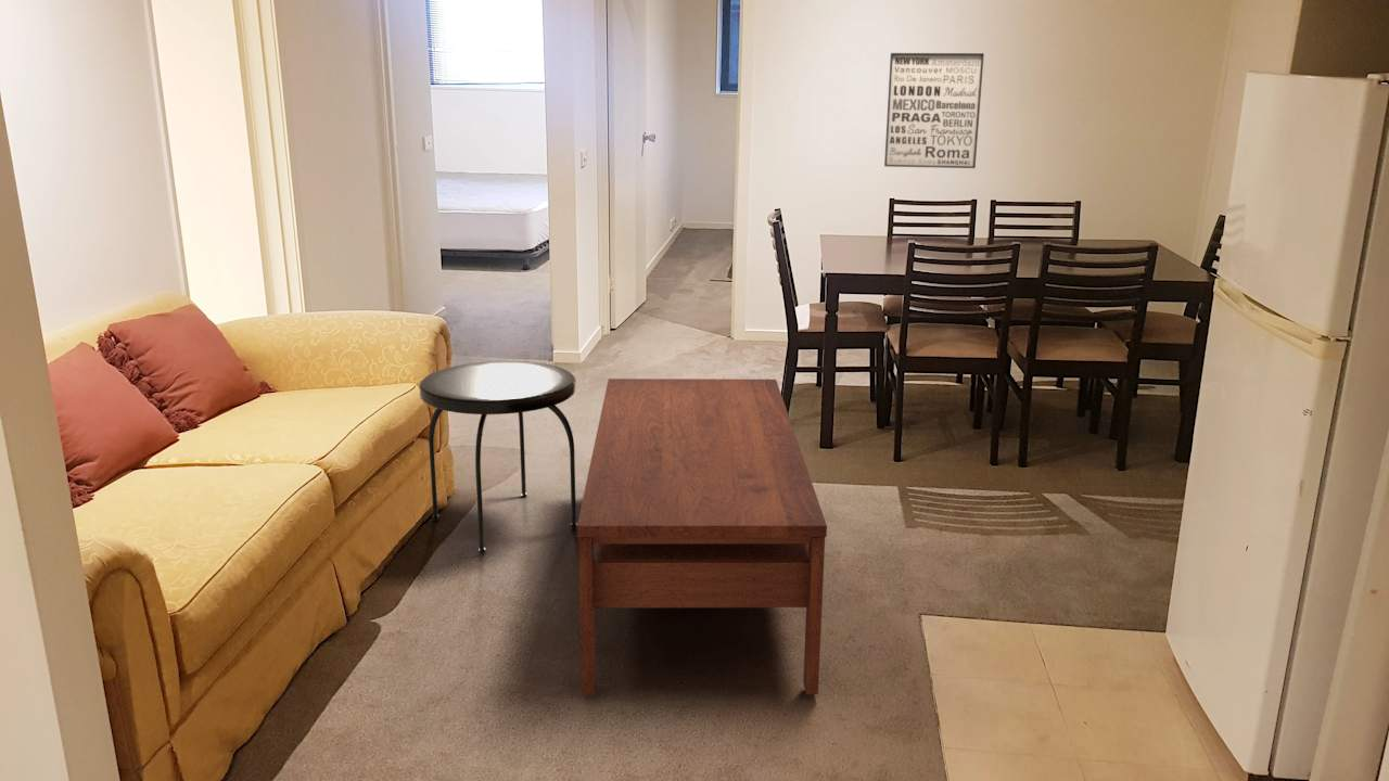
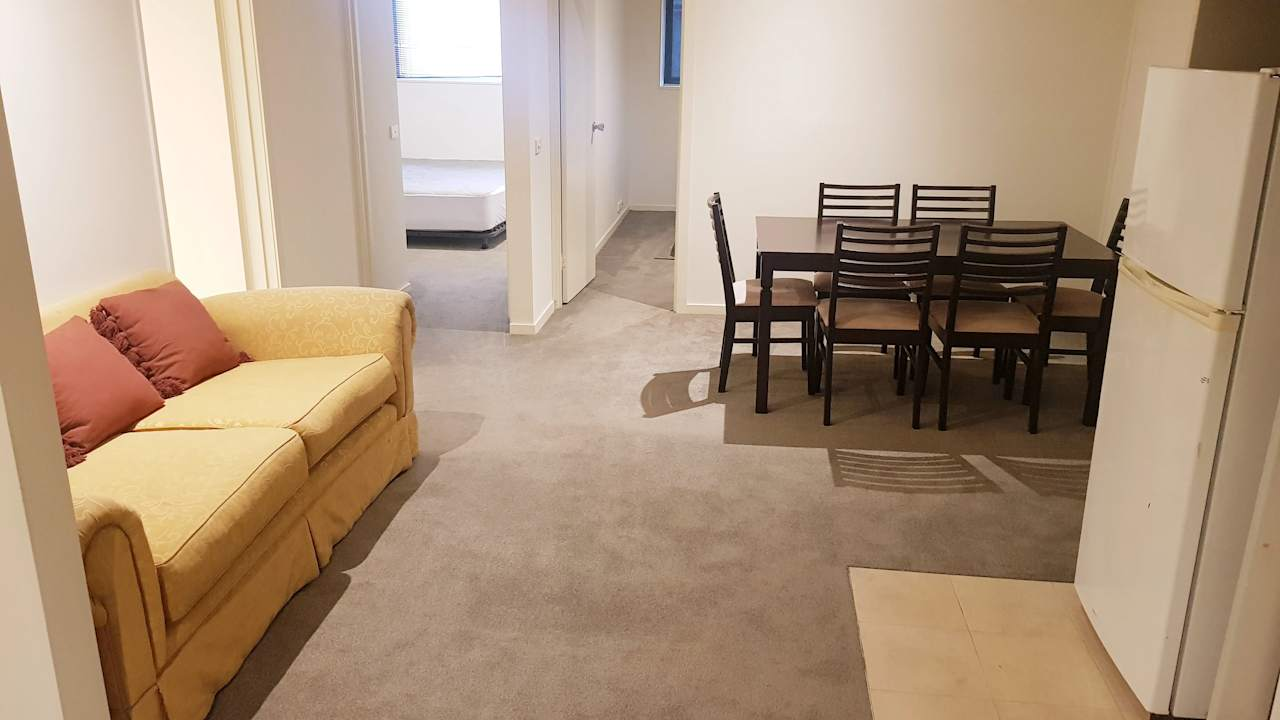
- side table [419,360,577,555]
- coffee table [576,377,828,696]
- wall art [883,52,985,169]
